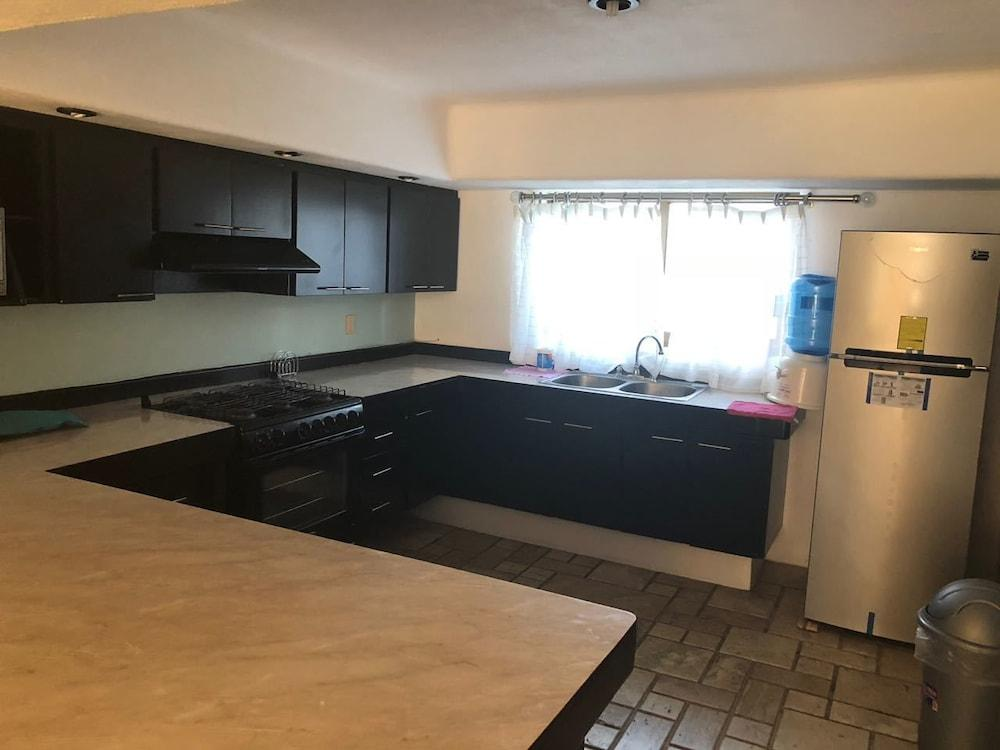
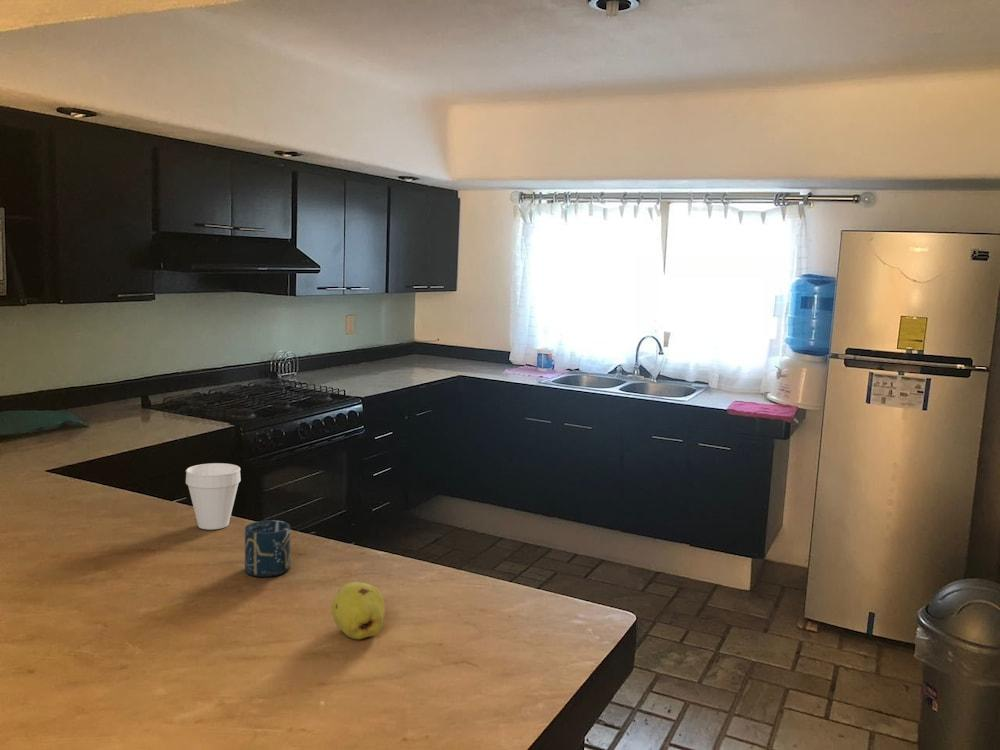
+ cup [244,519,291,578]
+ cup [185,462,242,530]
+ fruit [331,581,386,640]
